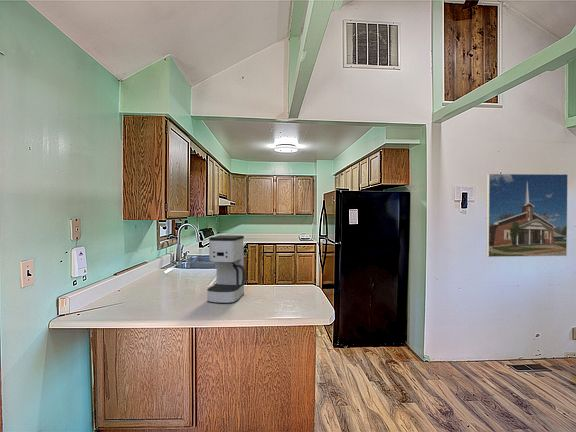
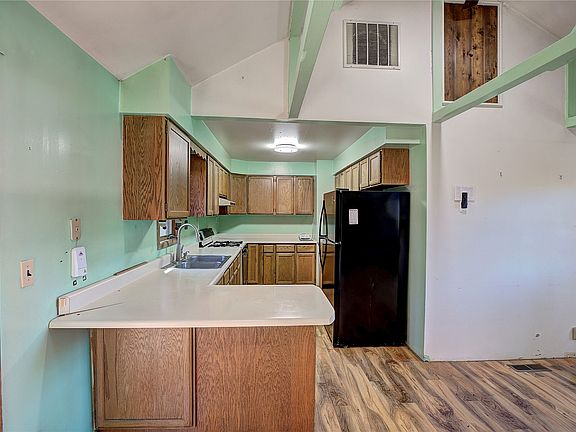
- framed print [485,173,569,258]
- coffee maker [206,234,247,305]
